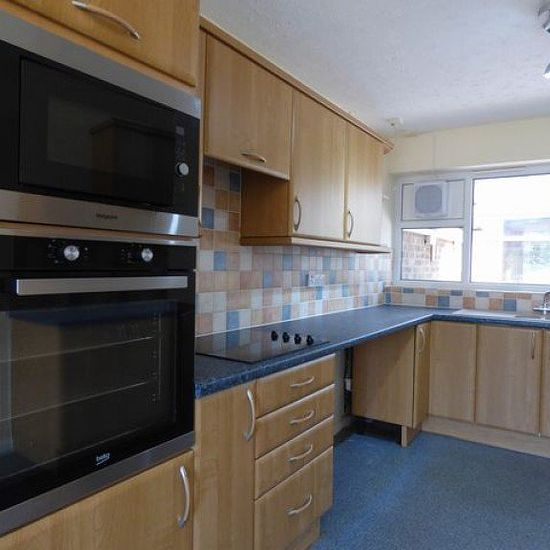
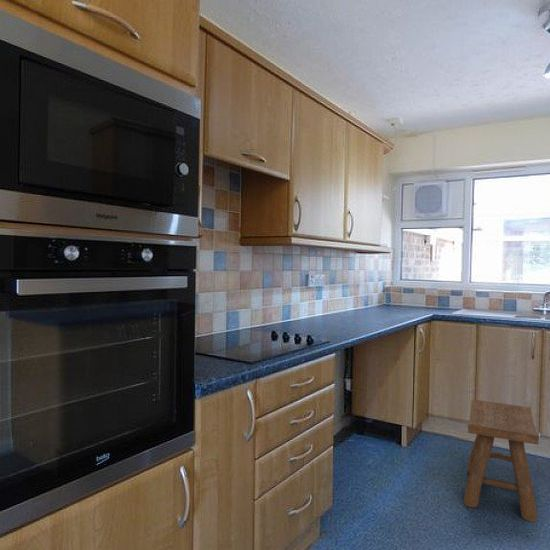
+ stool [462,398,540,523]
